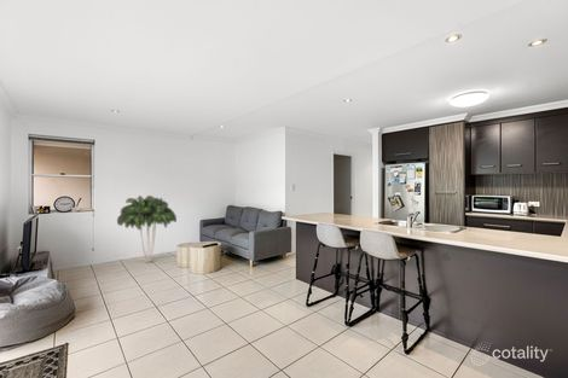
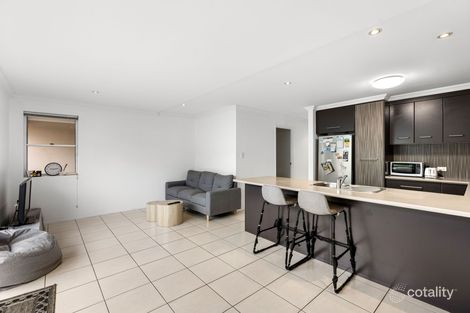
- indoor plant [116,194,178,264]
